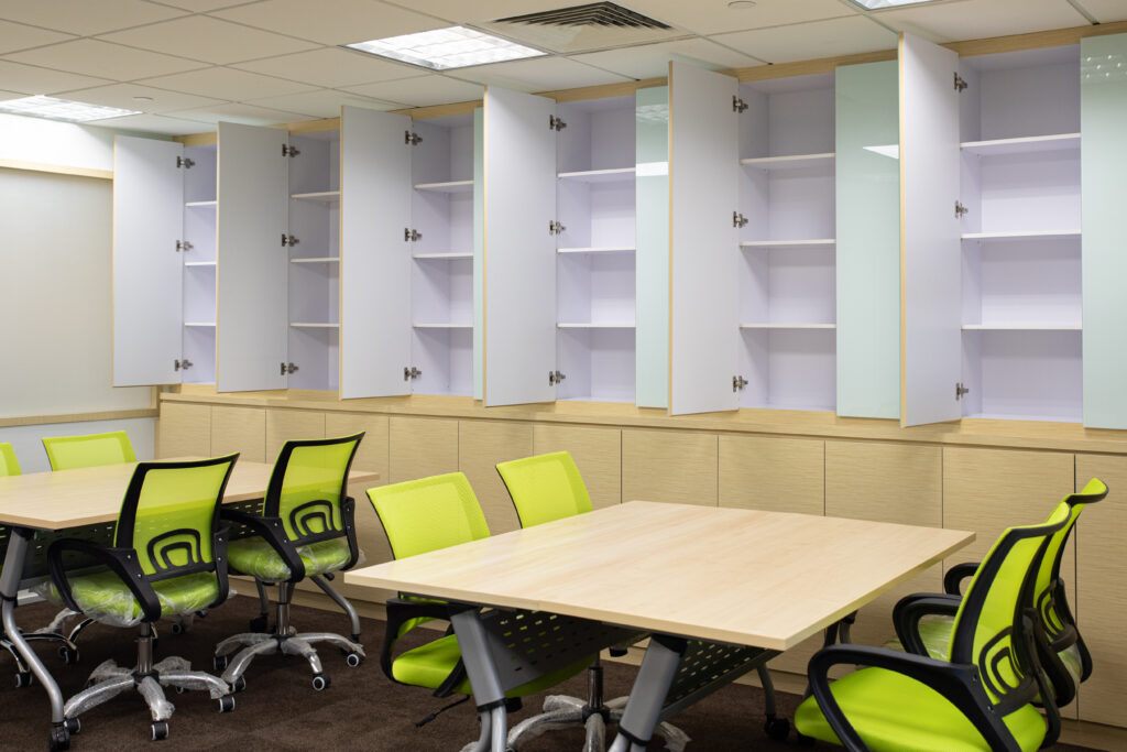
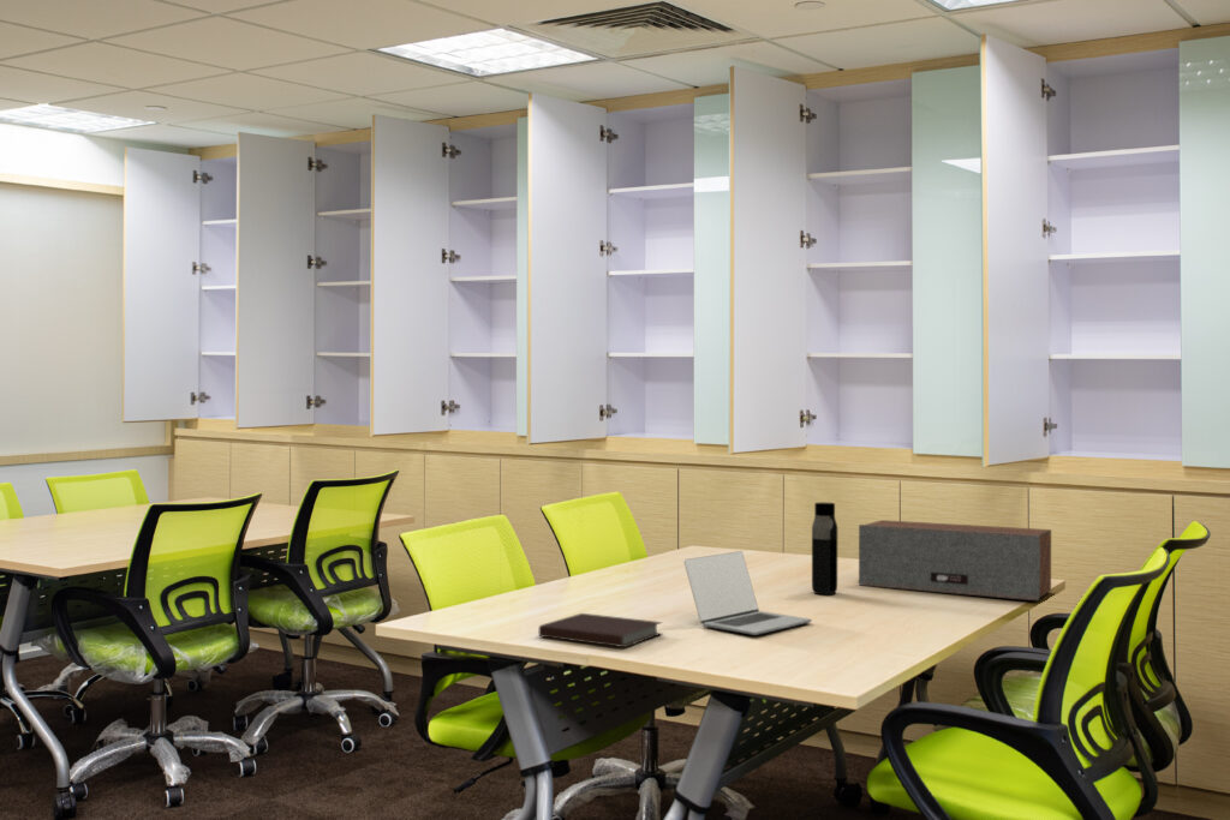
+ notebook [538,612,664,648]
+ speaker [858,519,1052,601]
+ water bottle [811,501,838,595]
+ laptop [682,550,813,636]
